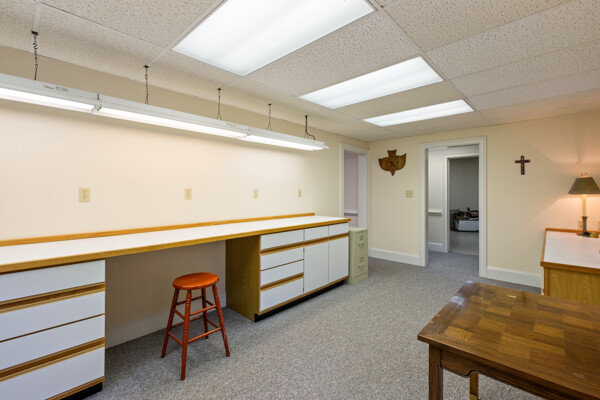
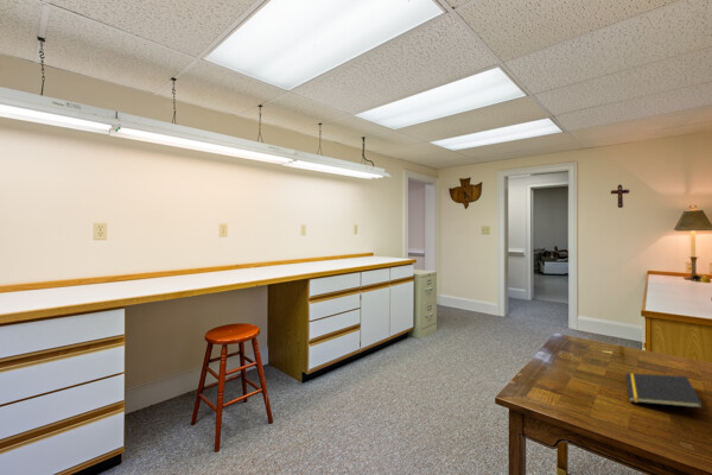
+ notepad [624,372,704,410]
